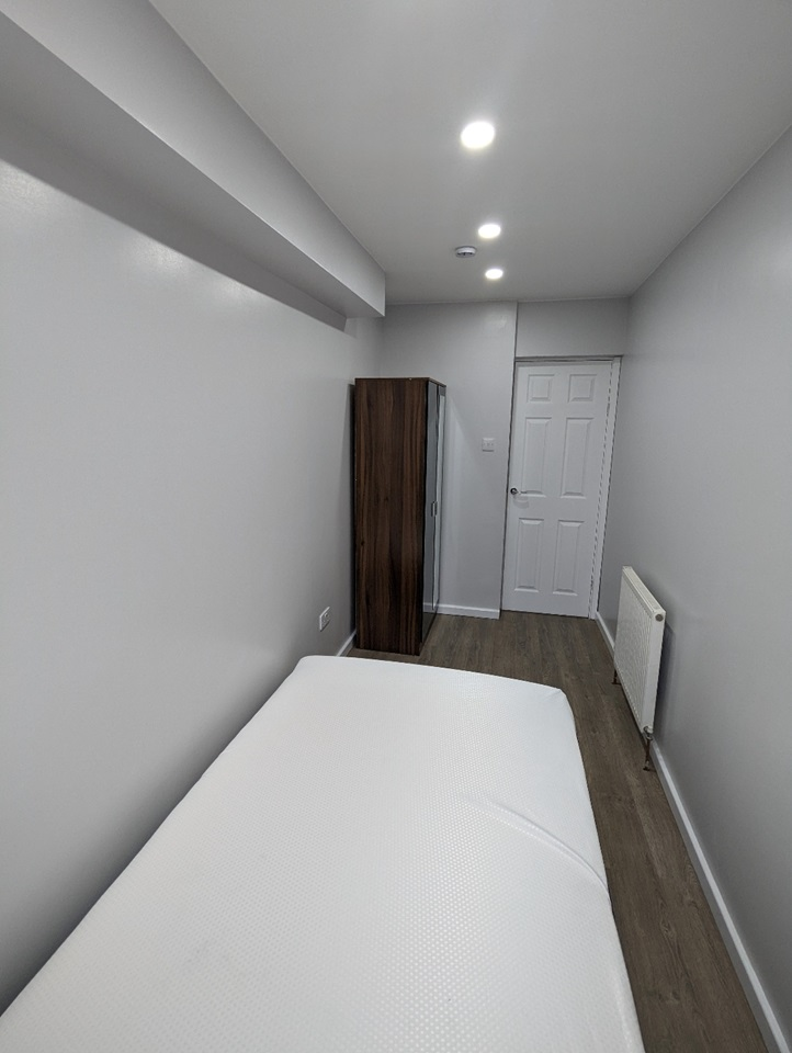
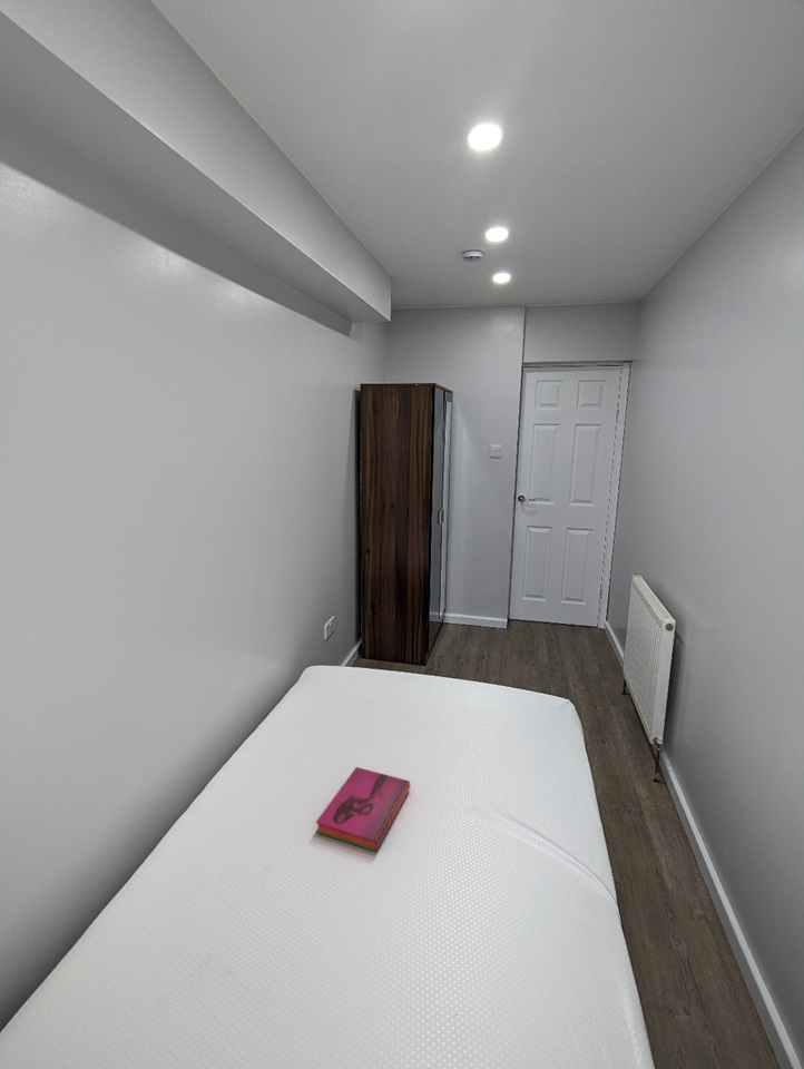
+ hardback book [314,766,411,853]
